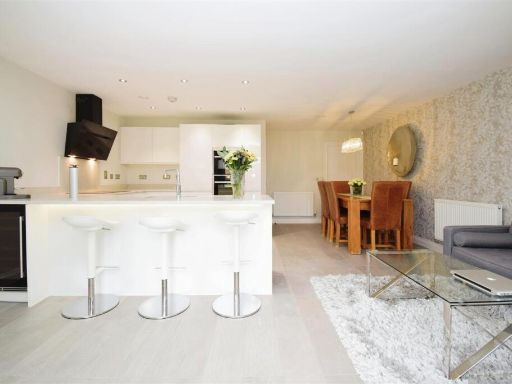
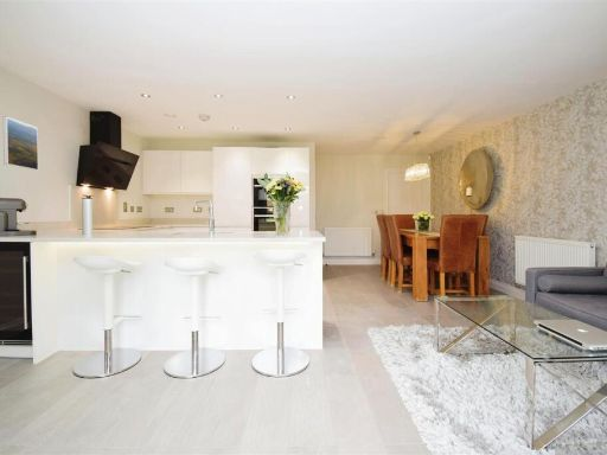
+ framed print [2,115,39,172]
